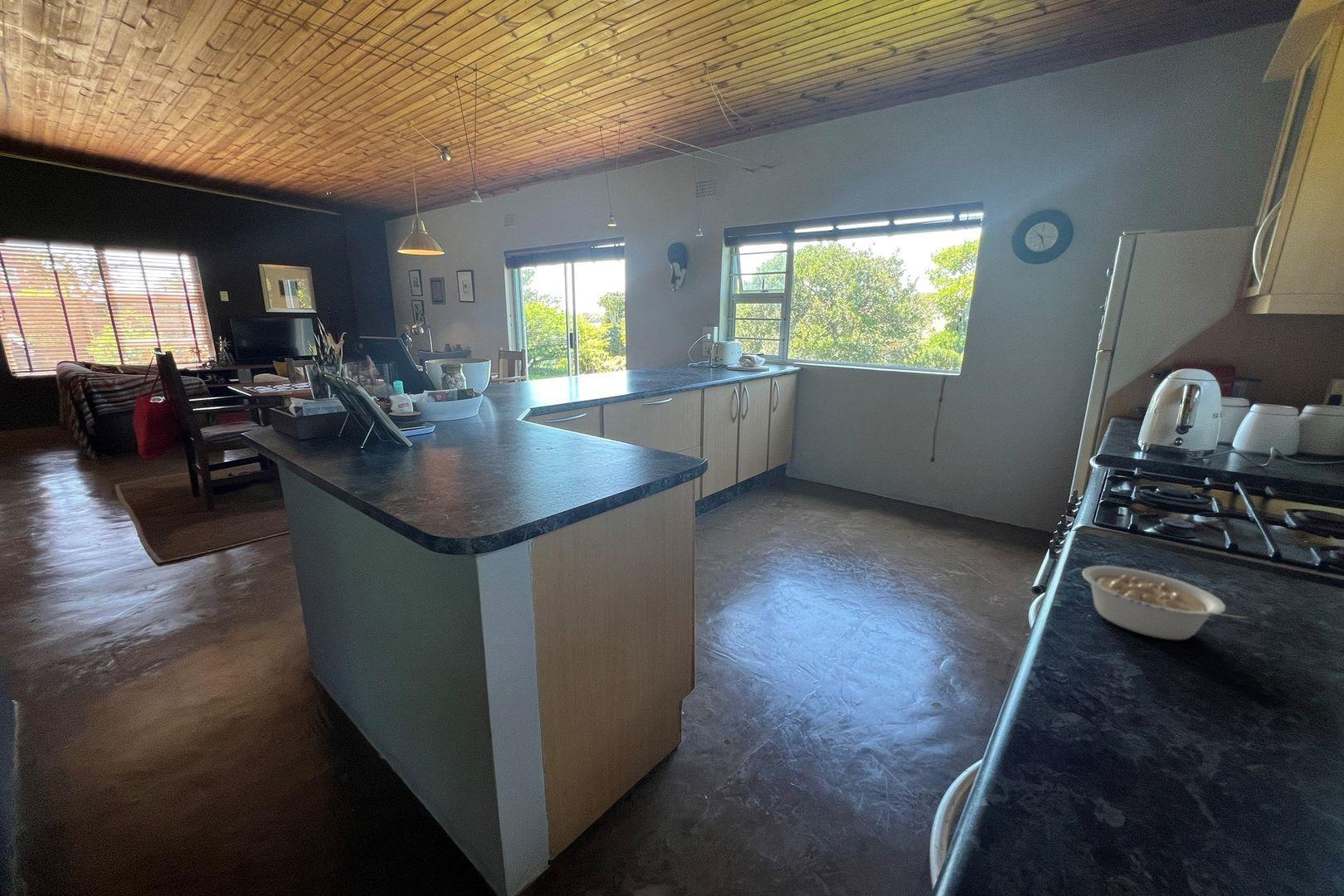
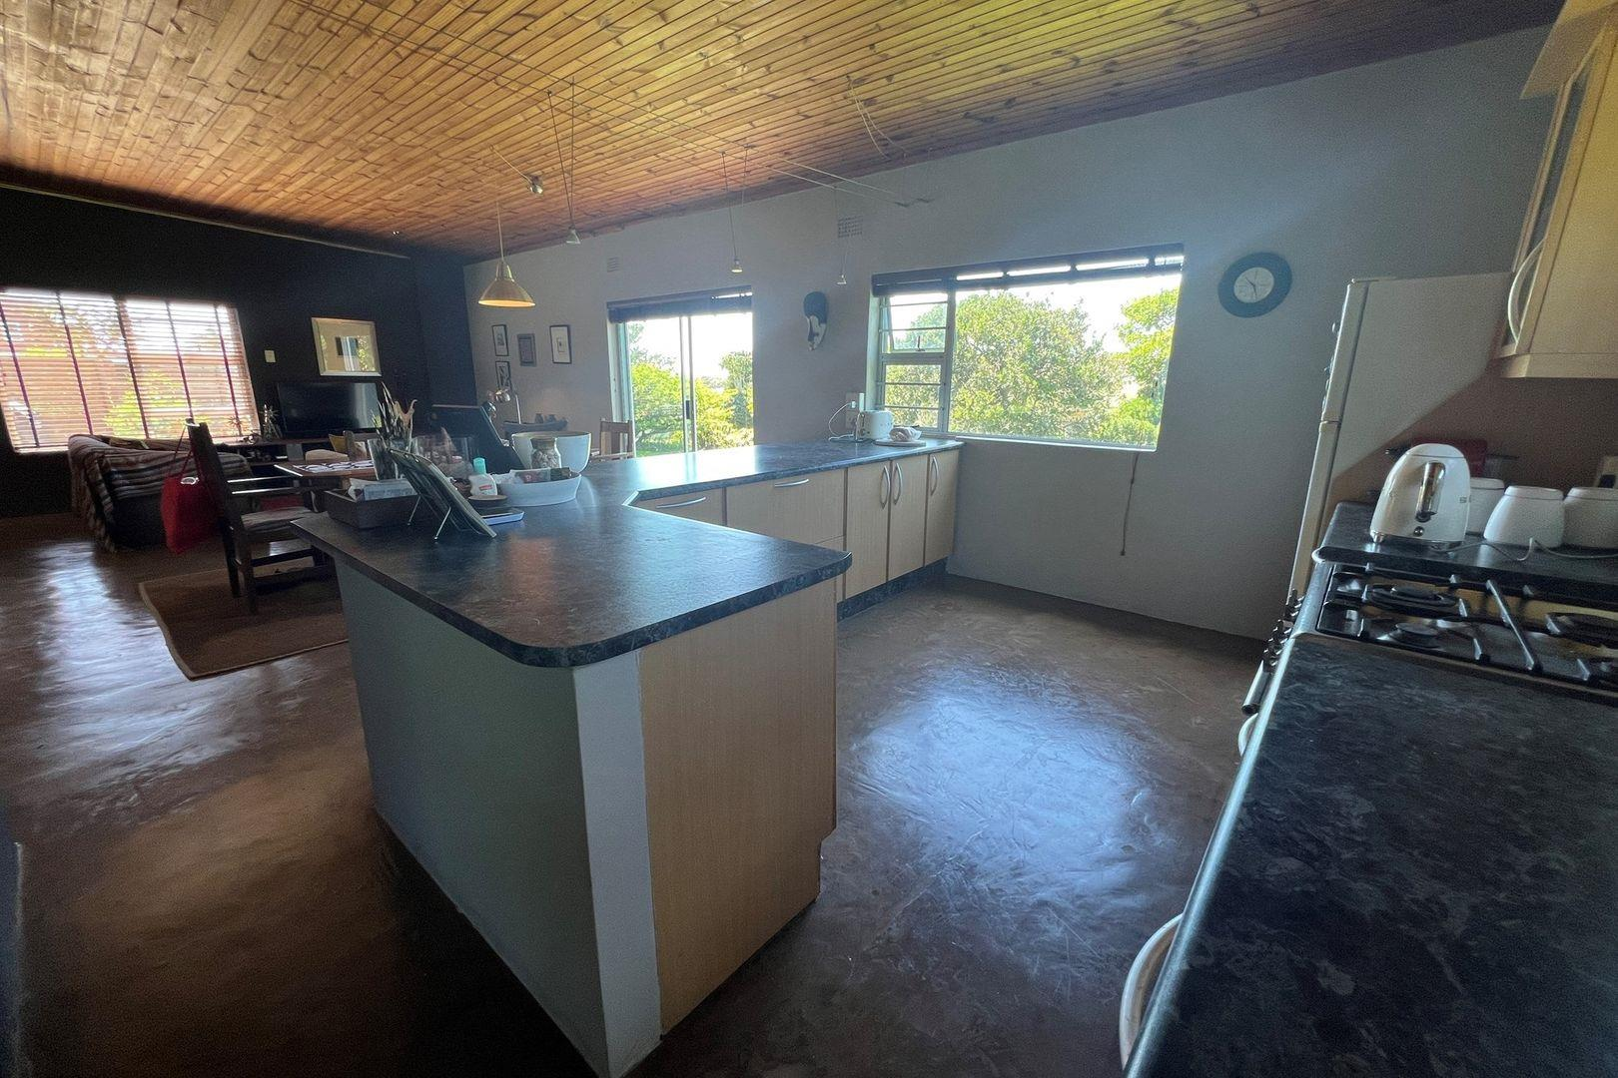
- legume [1081,565,1249,640]
